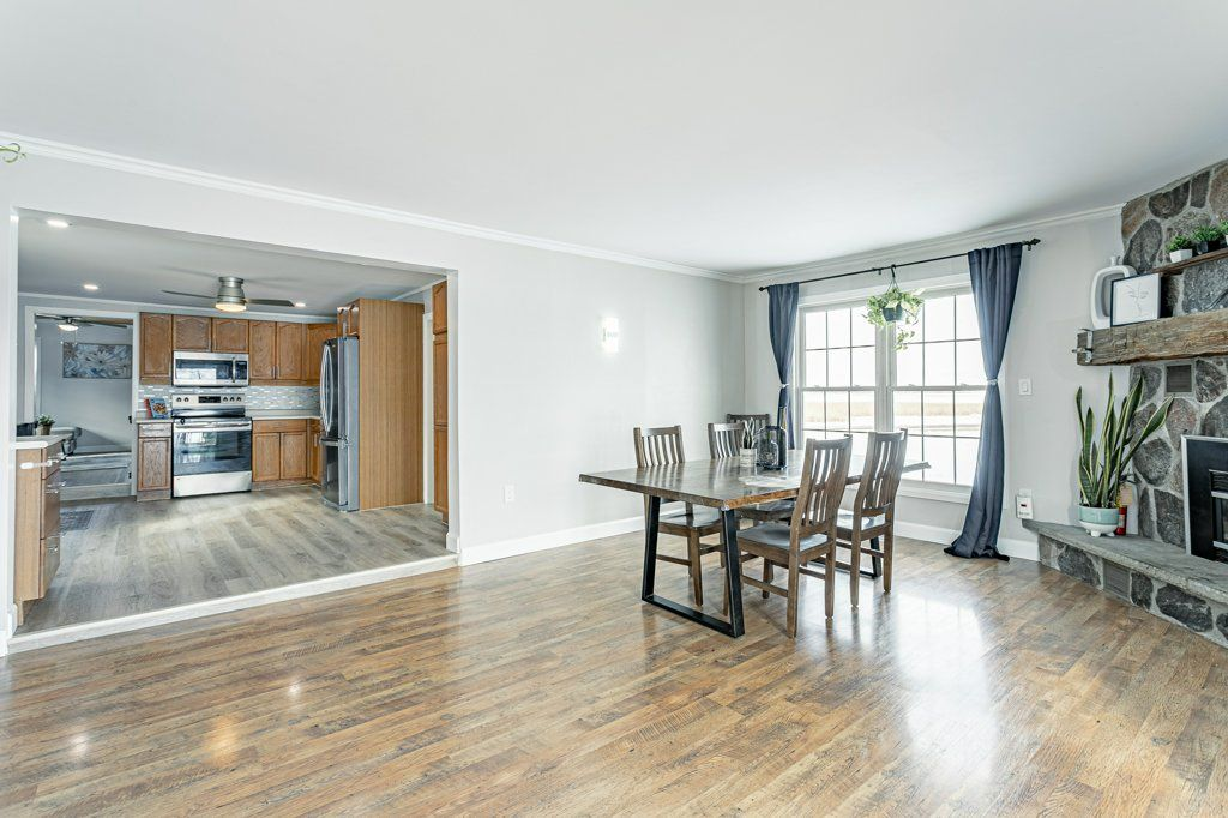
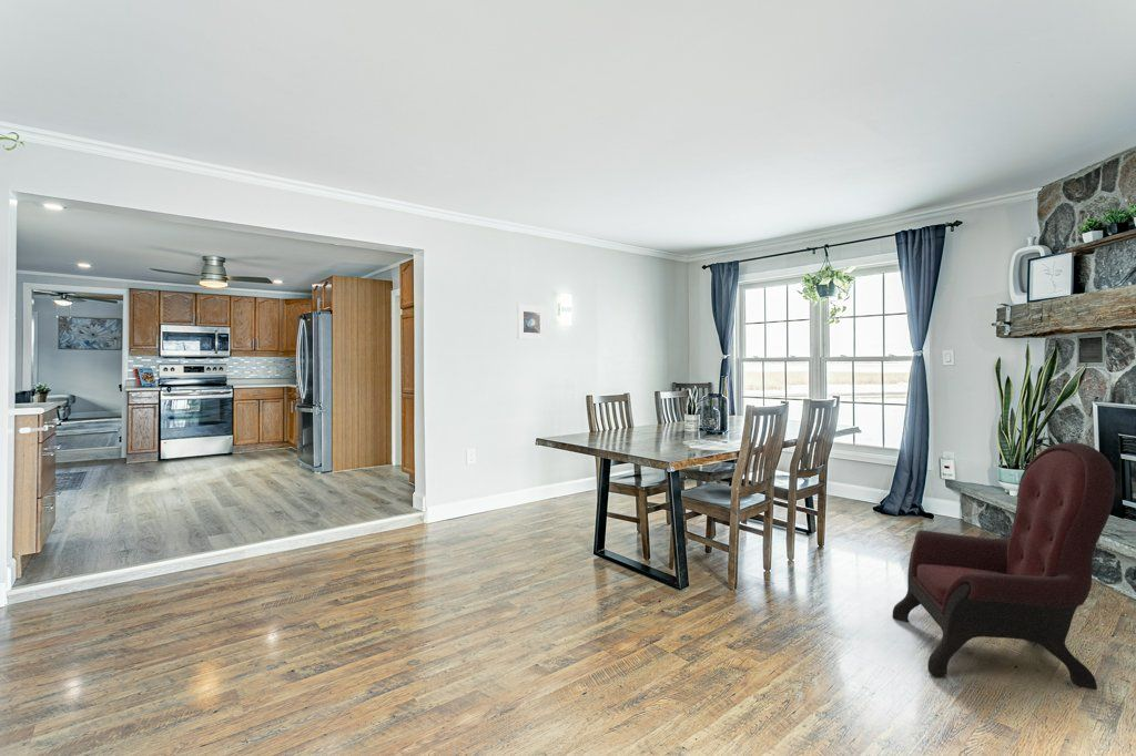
+ armchair [892,441,1116,691]
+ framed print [516,304,547,341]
